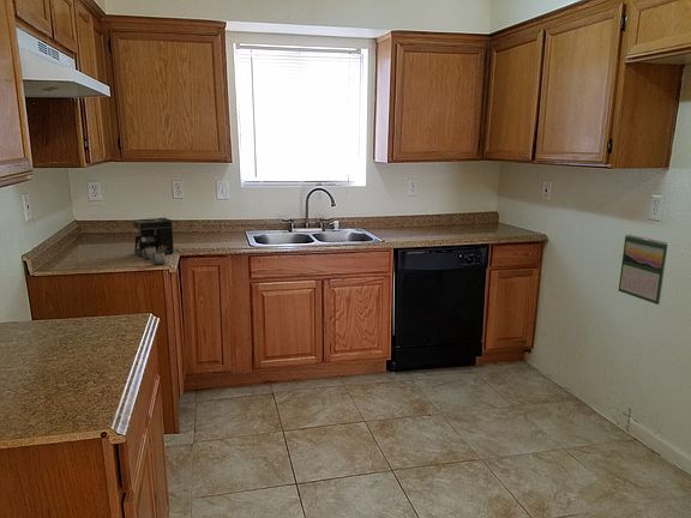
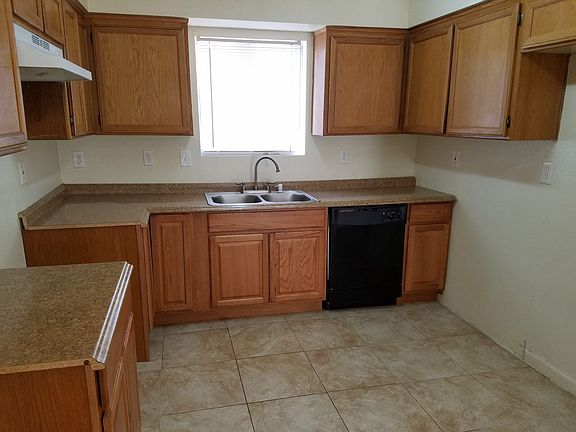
- calendar [618,234,669,306]
- coffee maker [132,217,175,266]
